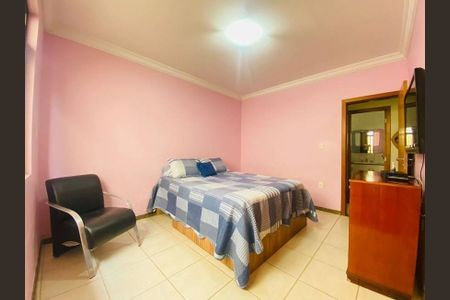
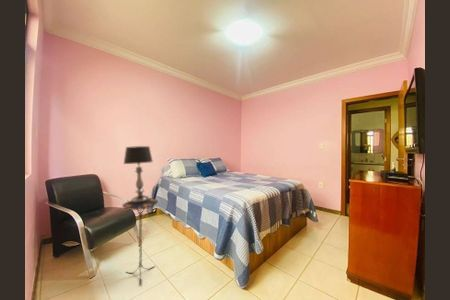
+ side table [121,197,159,286]
+ table lamp [123,145,154,203]
